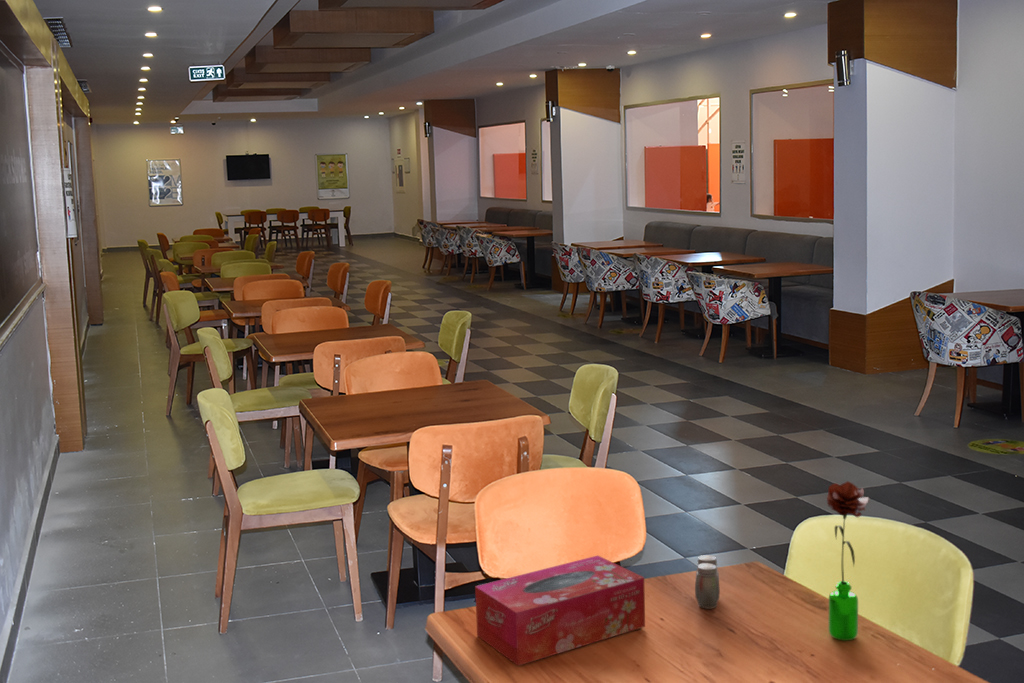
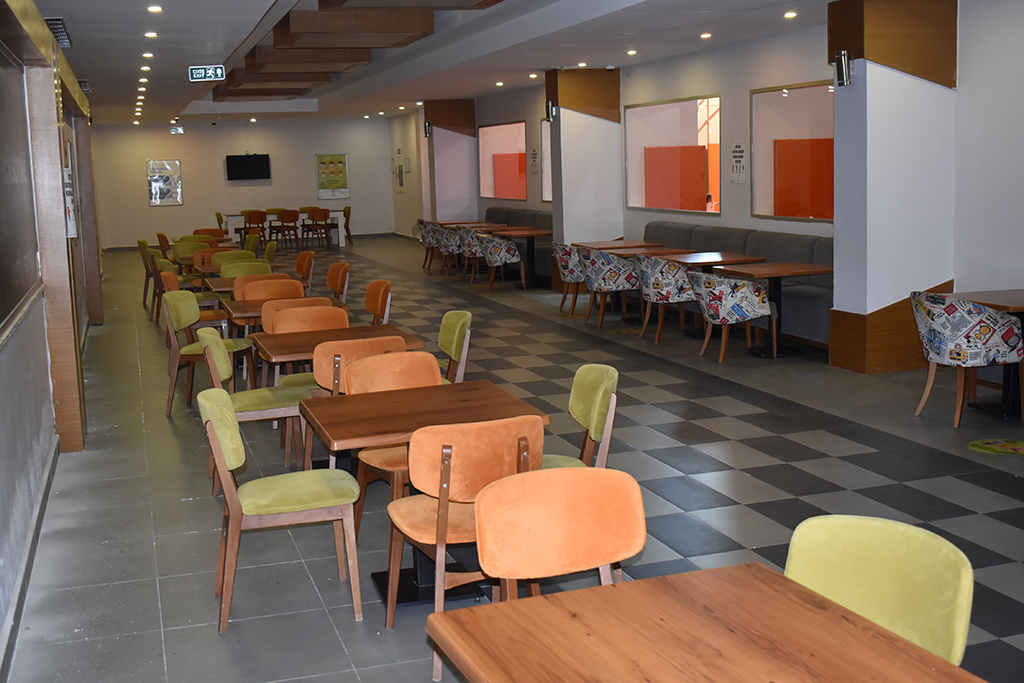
- flower [826,480,870,642]
- tissue box [474,555,646,667]
- salt and pepper shaker [694,554,721,610]
